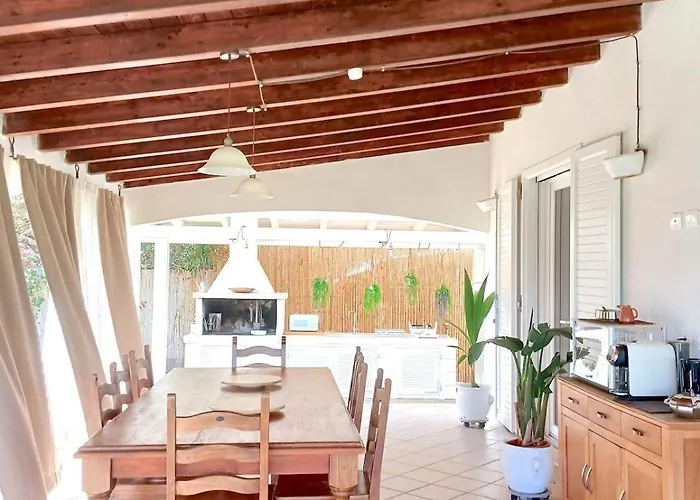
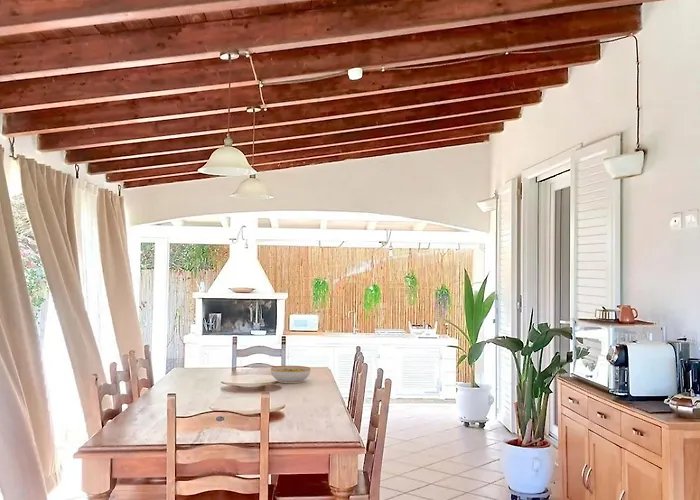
+ bowl [270,365,311,384]
